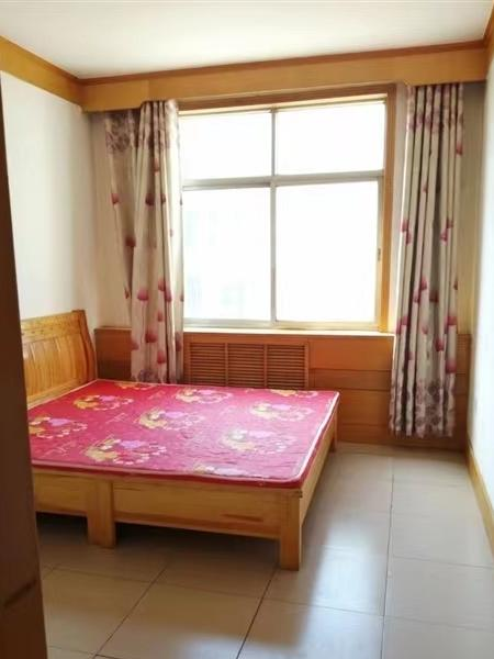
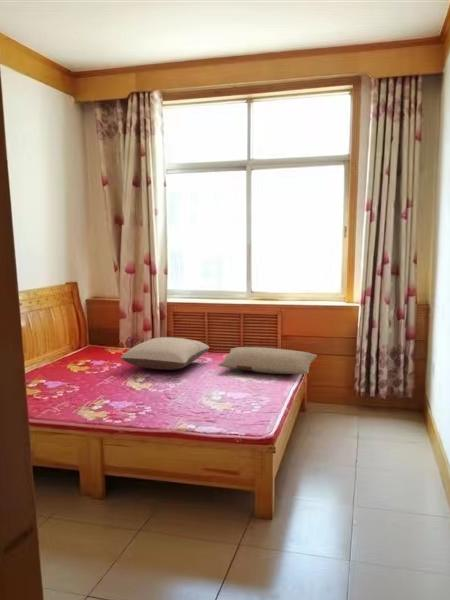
+ pillow [120,336,211,371]
+ pillow [218,346,318,375]
